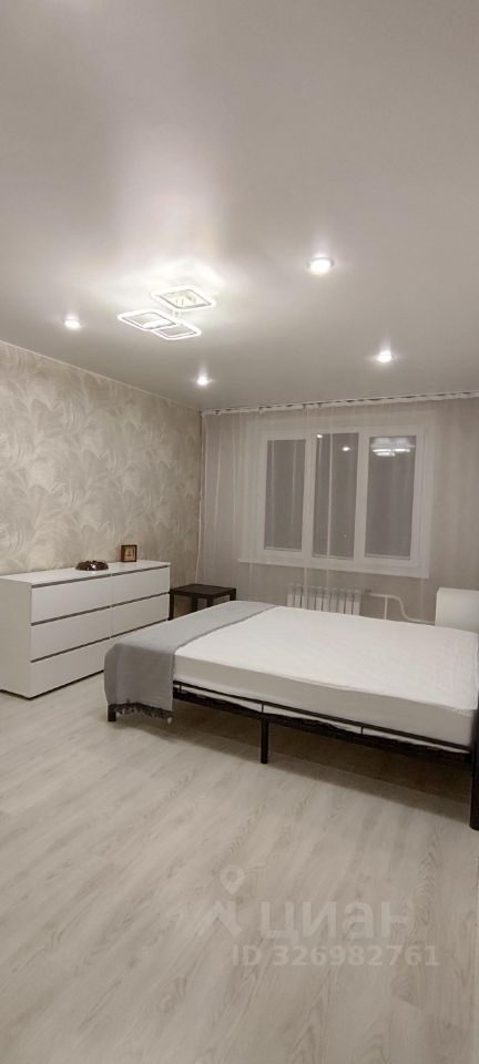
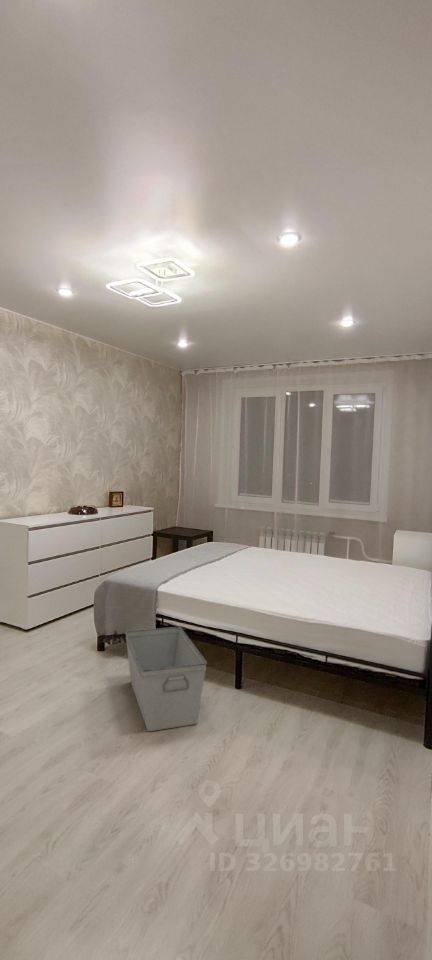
+ storage bin [124,626,208,732]
